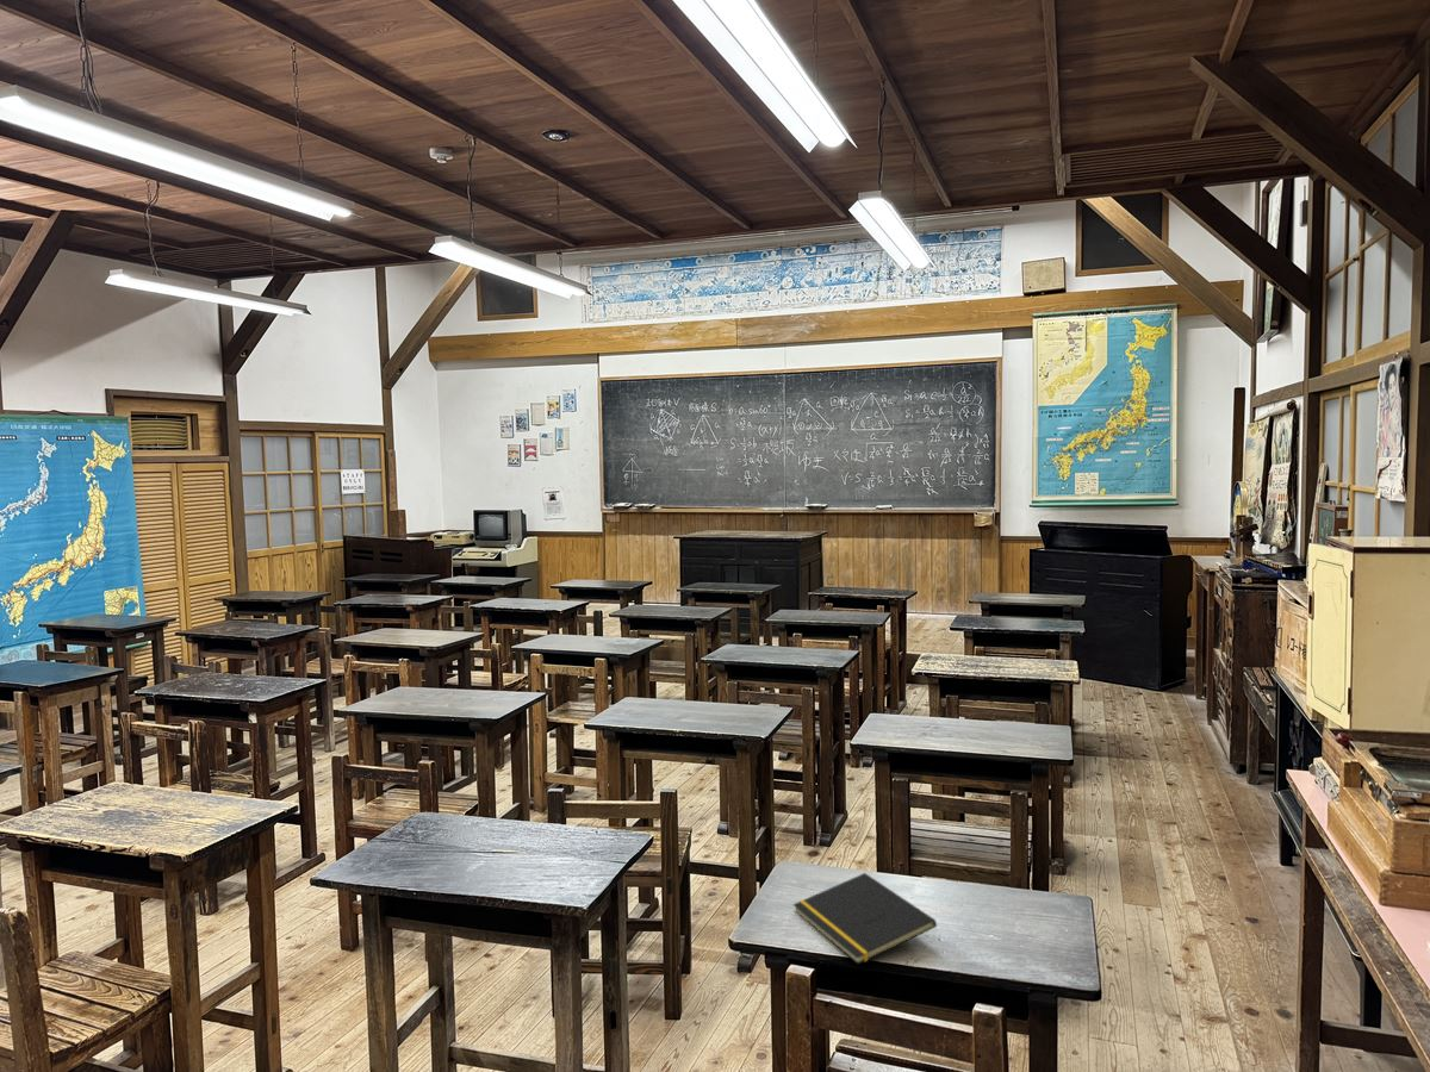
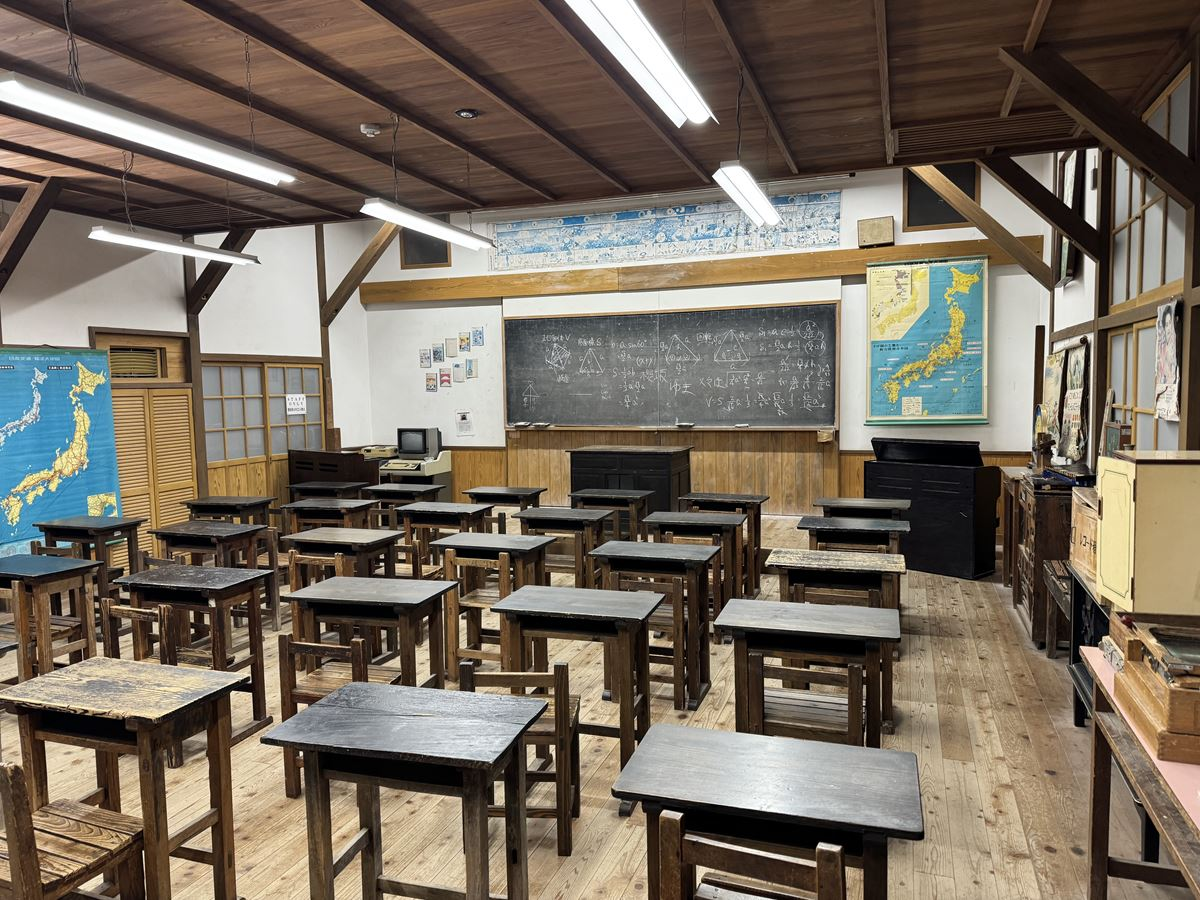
- notepad [792,872,938,966]
